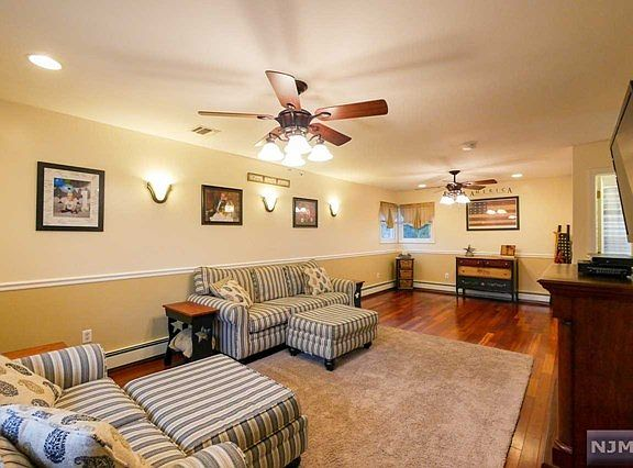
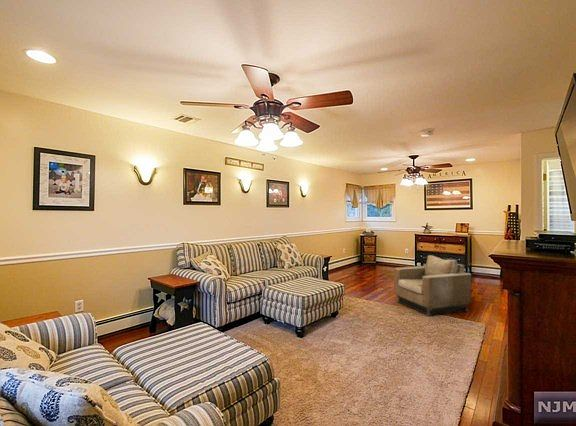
+ armchair [393,254,472,316]
